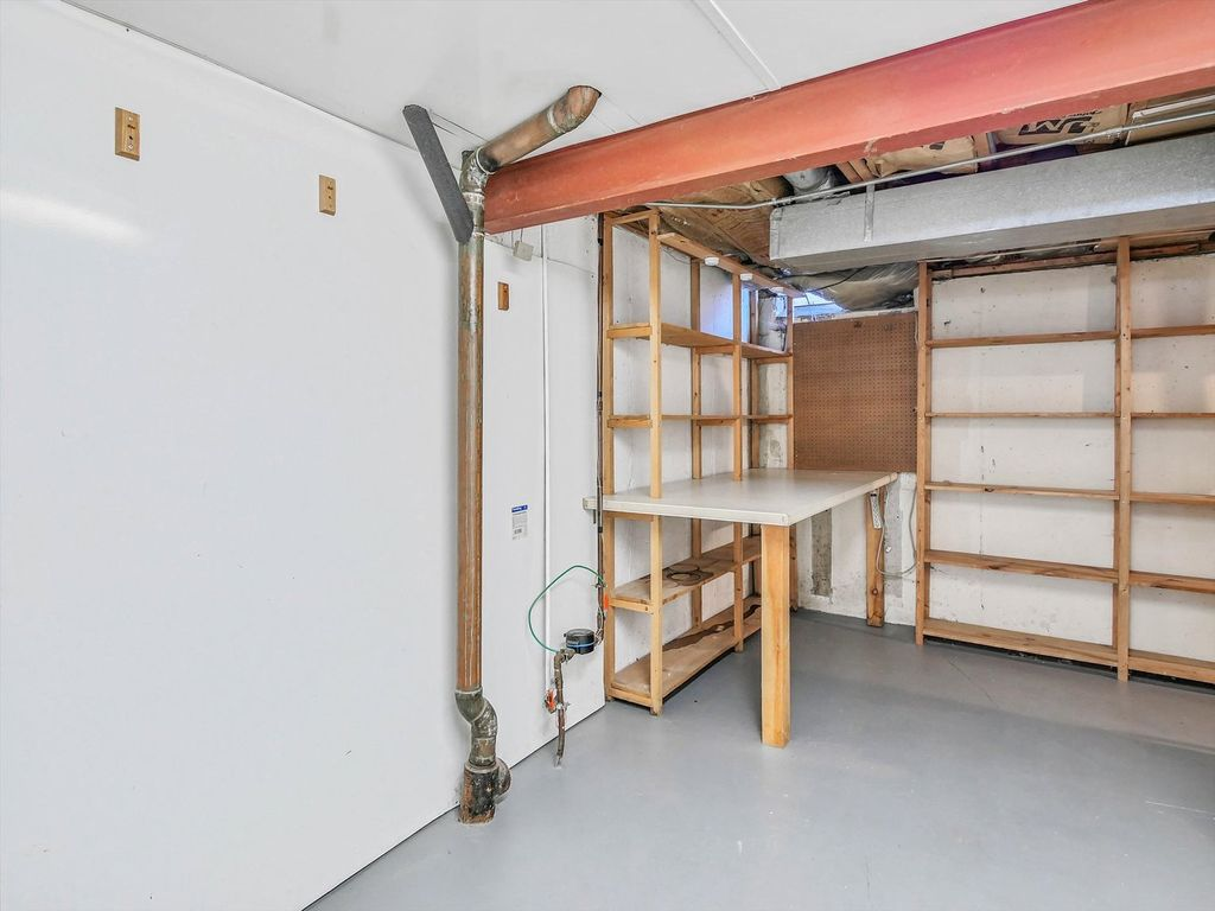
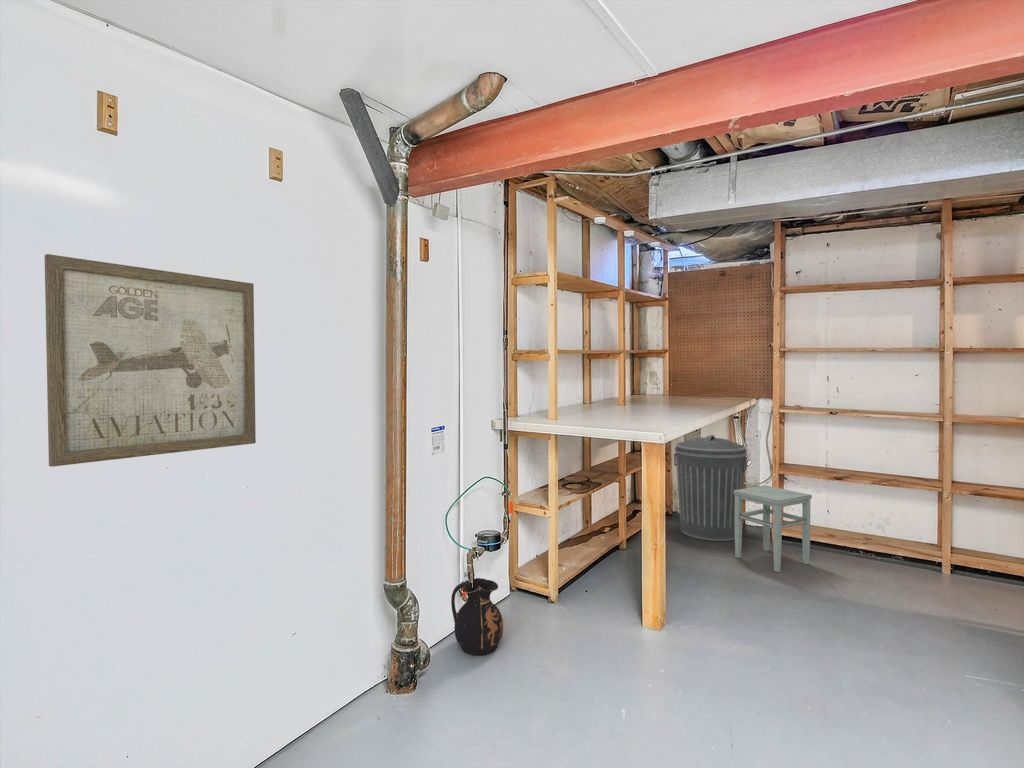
+ trash can [673,434,749,542]
+ ceramic jug [450,577,504,656]
+ stool [734,485,813,573]
+ wall art [43,253,257,468]
